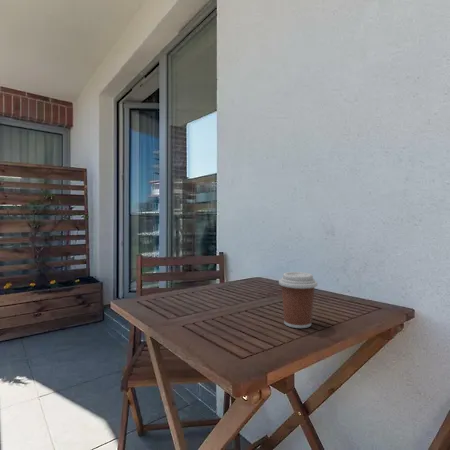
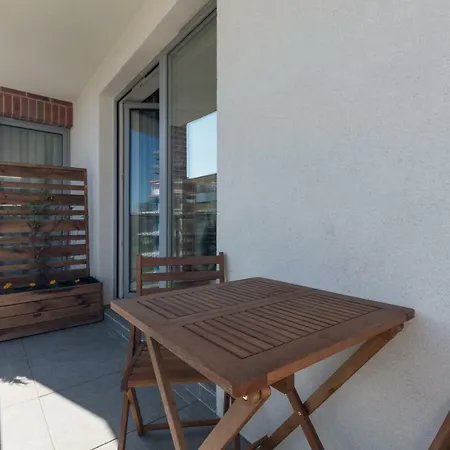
- coffee cup [278,271,318,329]
